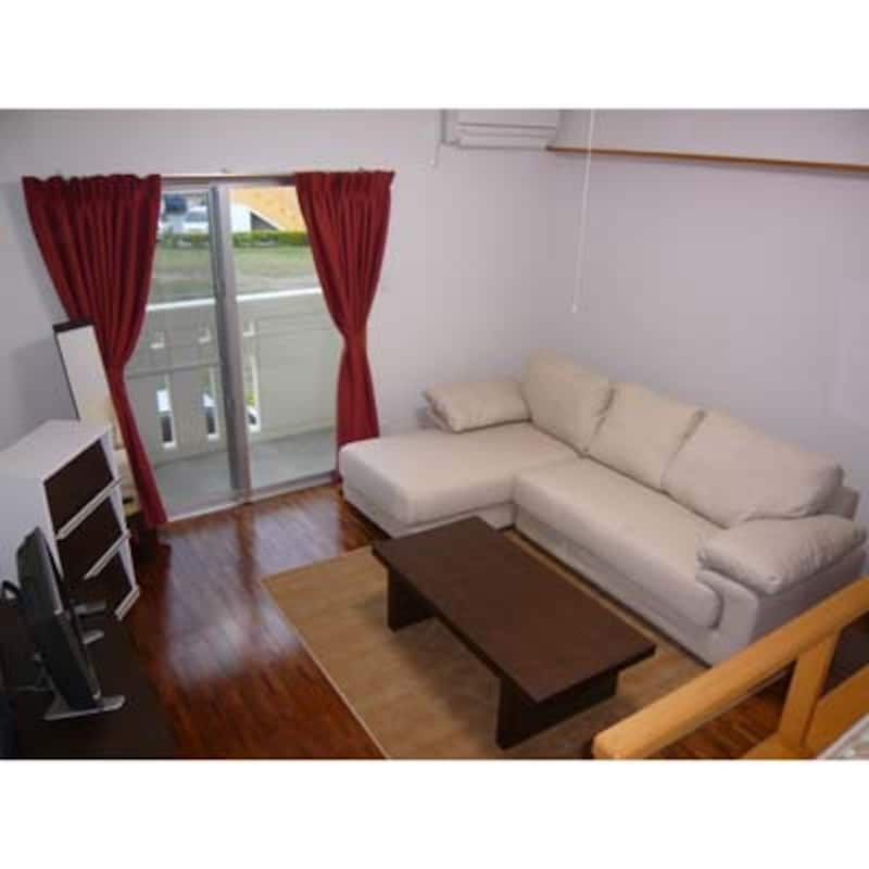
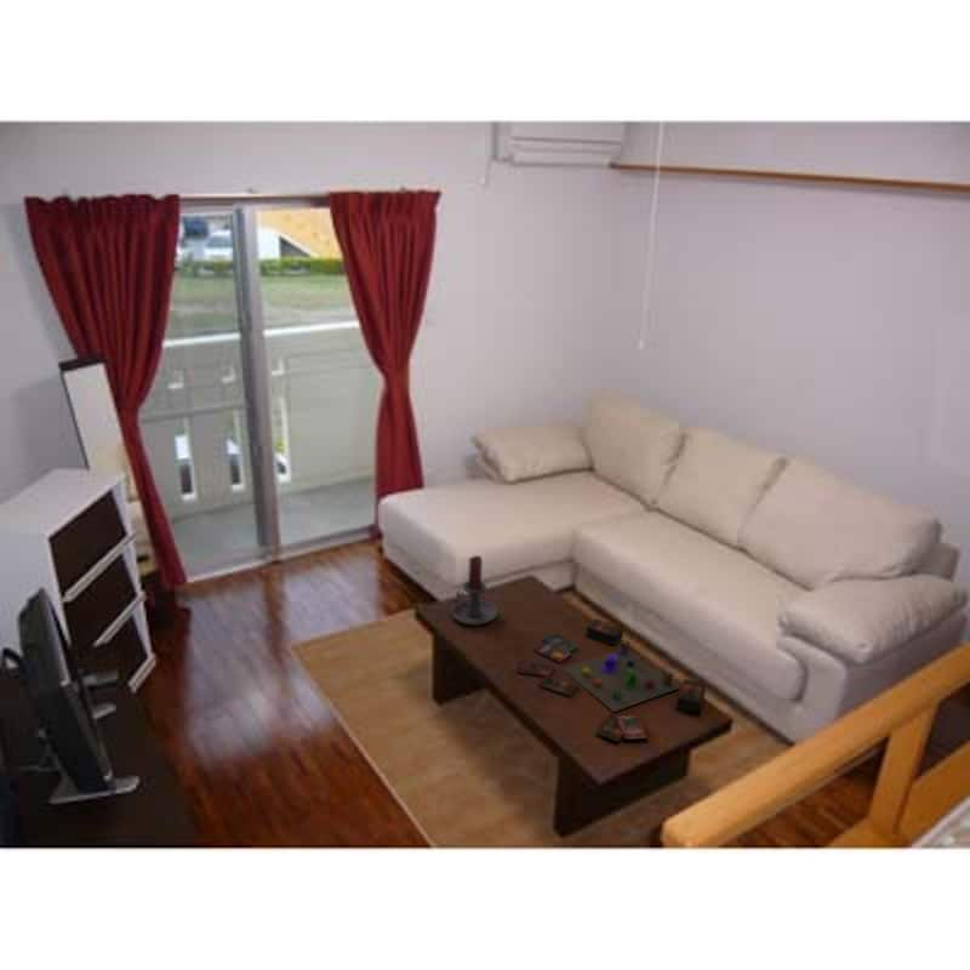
+ candle holder [450,554,498,627]
+ board game [515,617,708,743]
